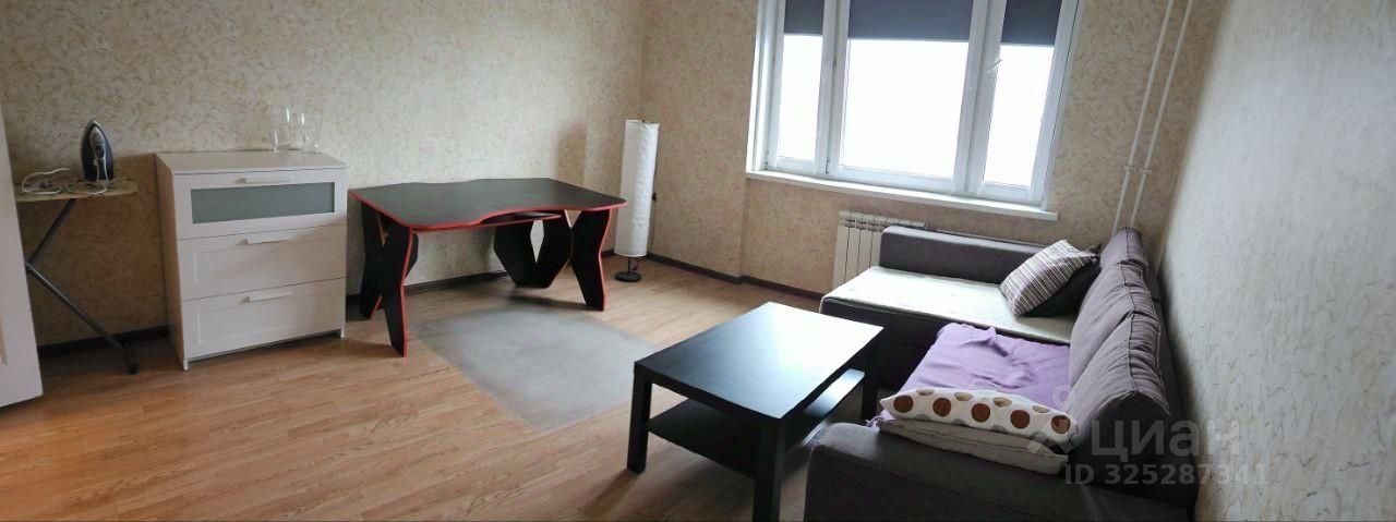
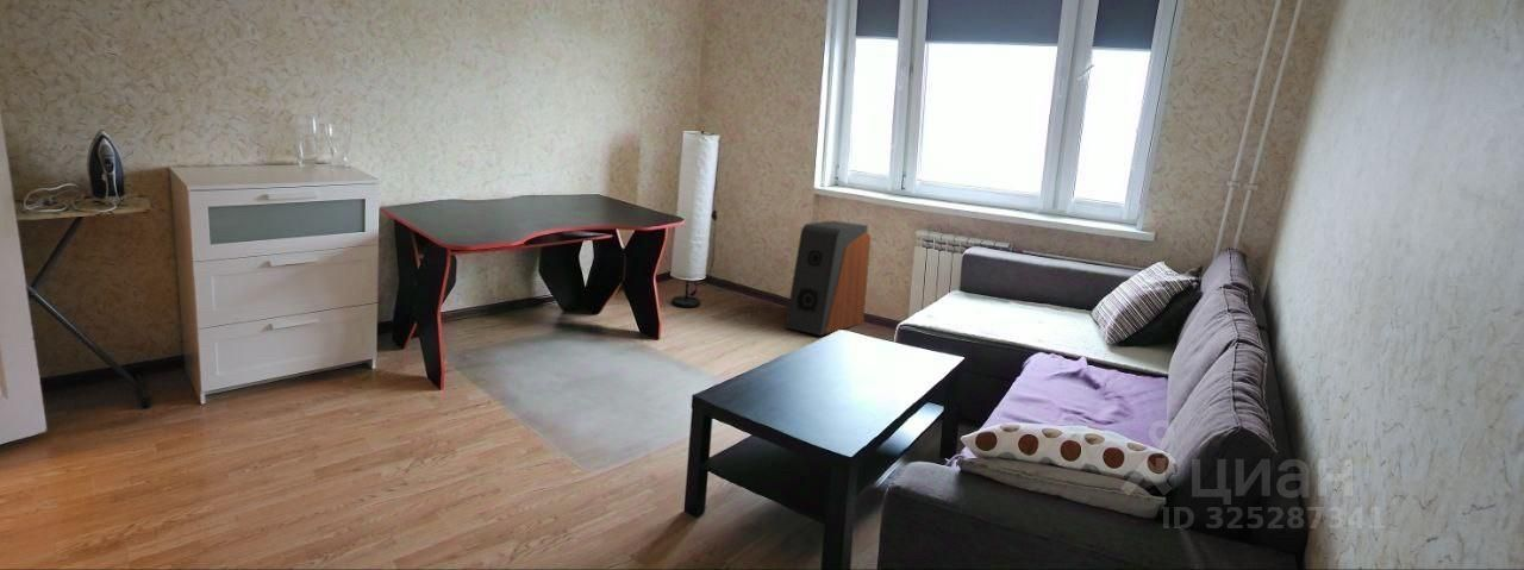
+ speaker [783,220,872,337]
